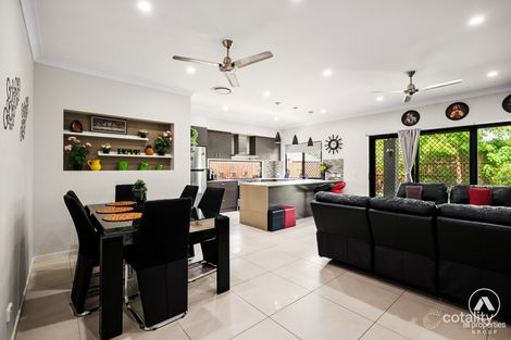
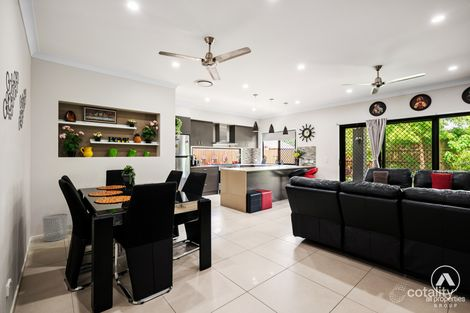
+ waste bin [42,213,69,242]
